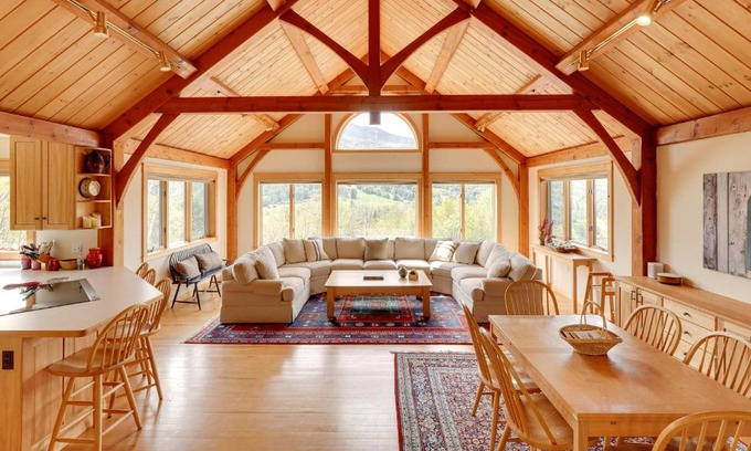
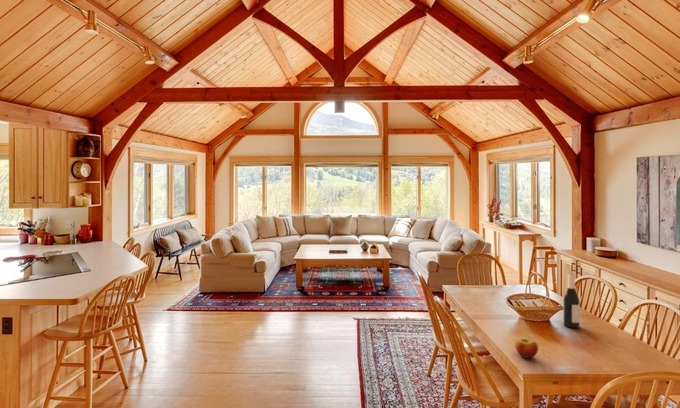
+ wine bottle [563,272,581,329]
+ apple [514,338,539,359]
